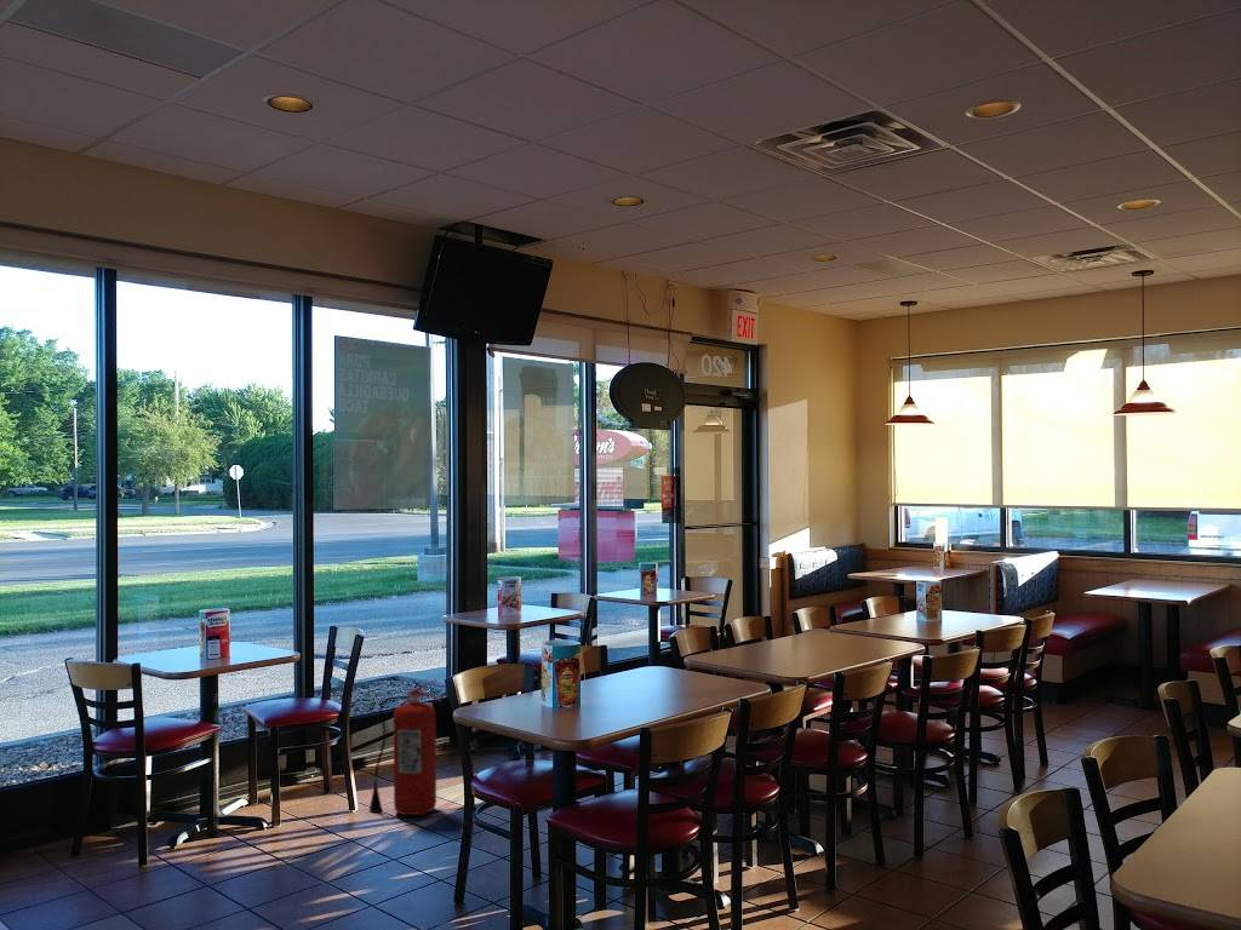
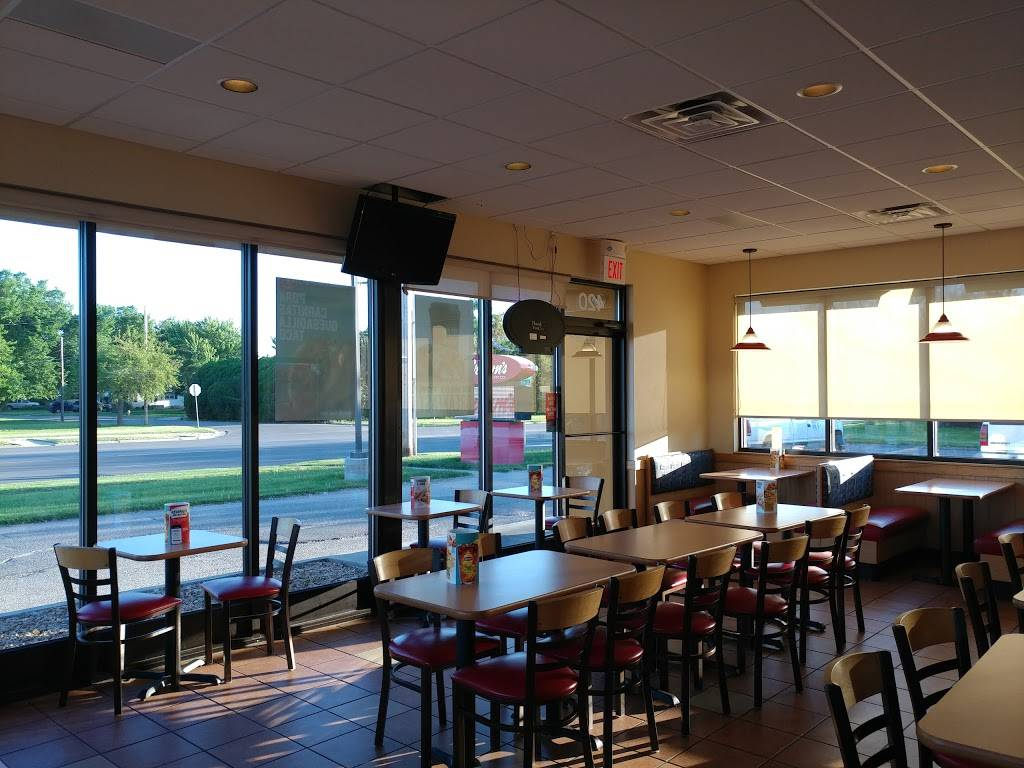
- fire extinguisher [368,679,441,817]
